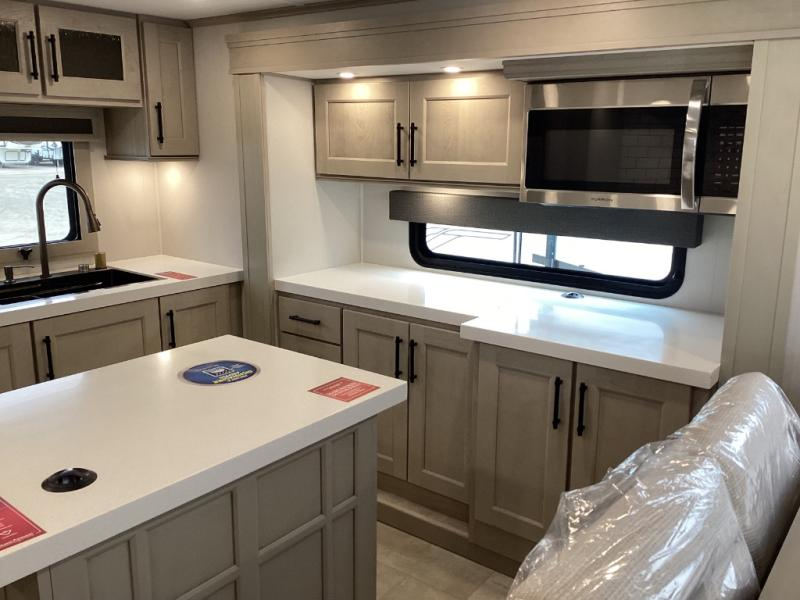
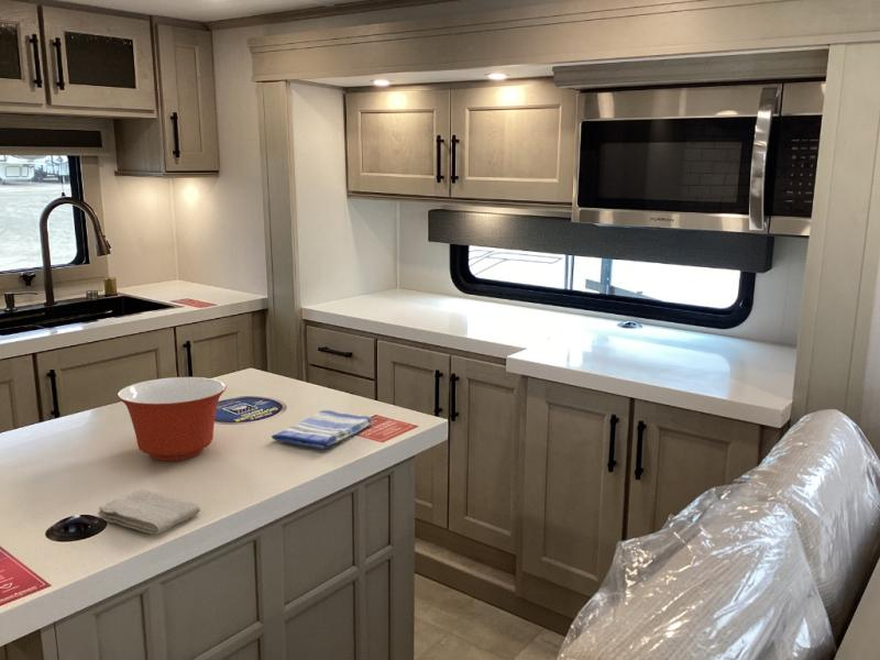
+ washcloth [97,488,201,535]
+ dish towel [271,409,374,451]
+ mixing bowl [117,376,227,461]
